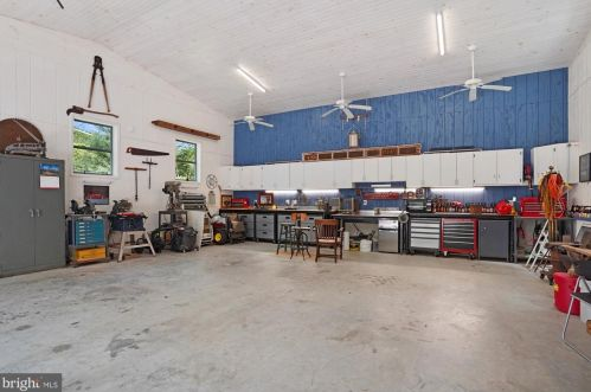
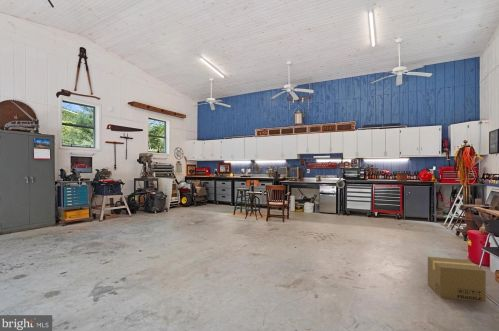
+ cardboard box [427,256,487,303]
